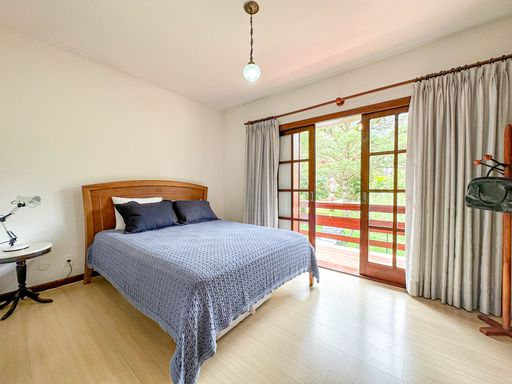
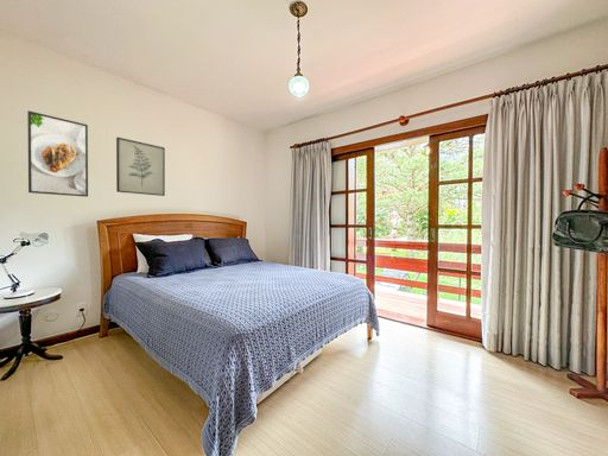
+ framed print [26,109,89,198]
+ wall art [115,137,166,197]
